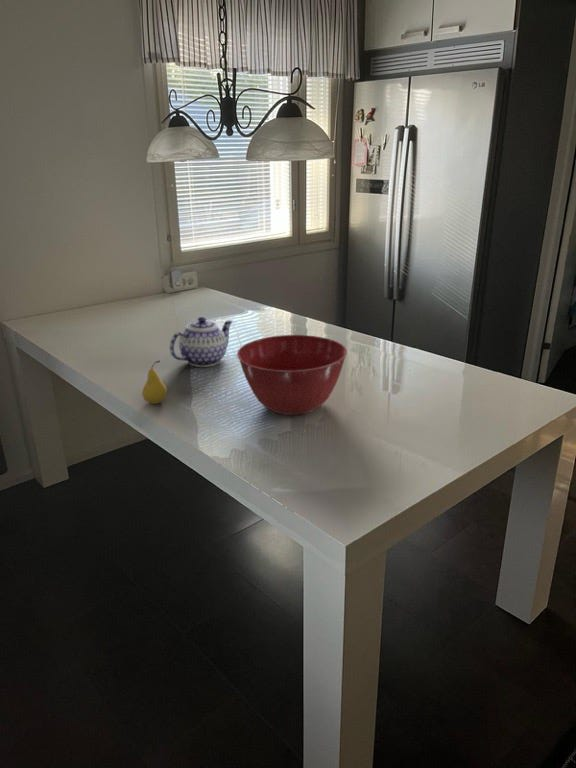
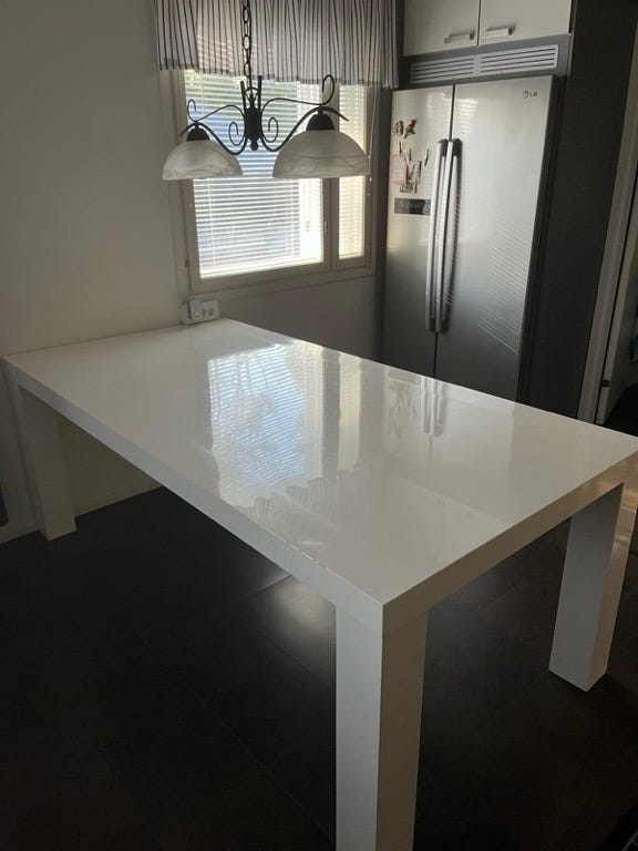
- fruit [141,360,168,405]
- teapot [169,316,233,368]
- mixing bowl [236,334,348,416]
